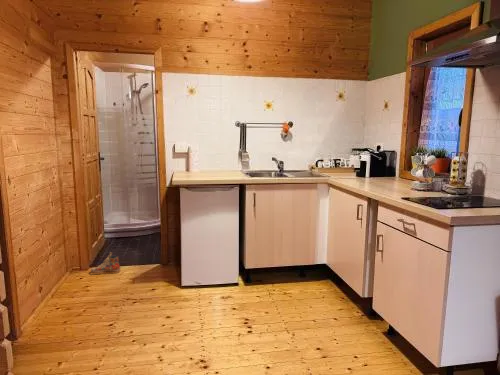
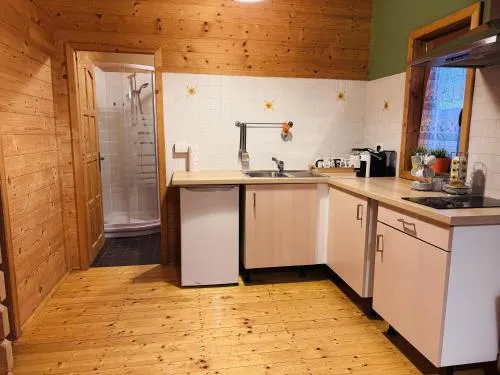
- shoe [90,251,122,276]
